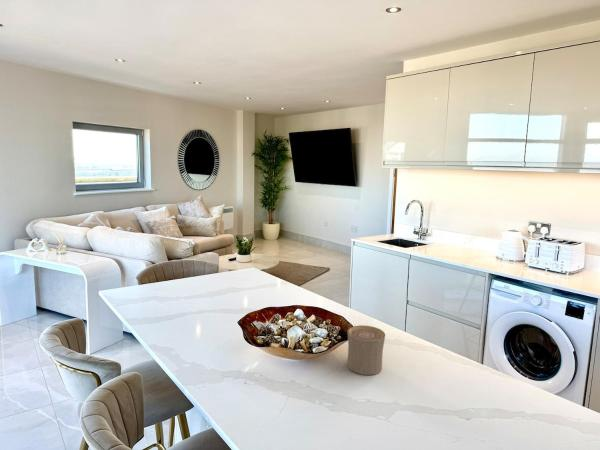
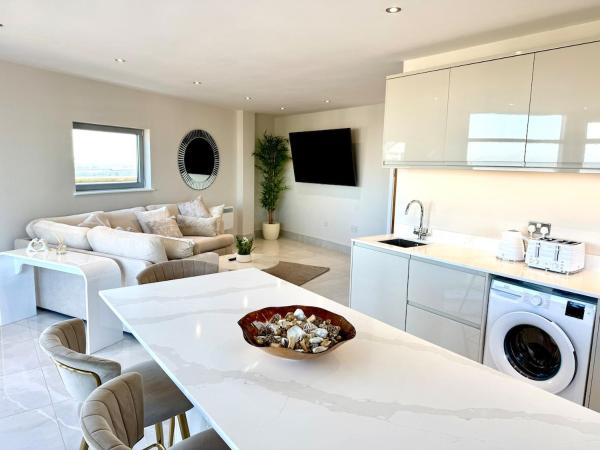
- cup [347,324,386,376]
